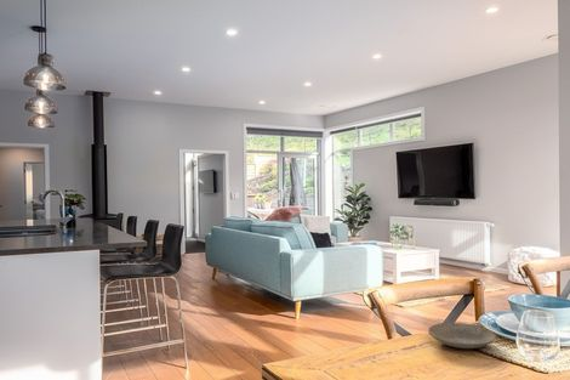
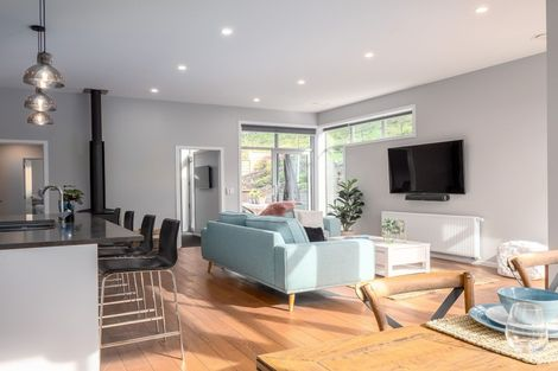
- plate [427,322,497,350]
